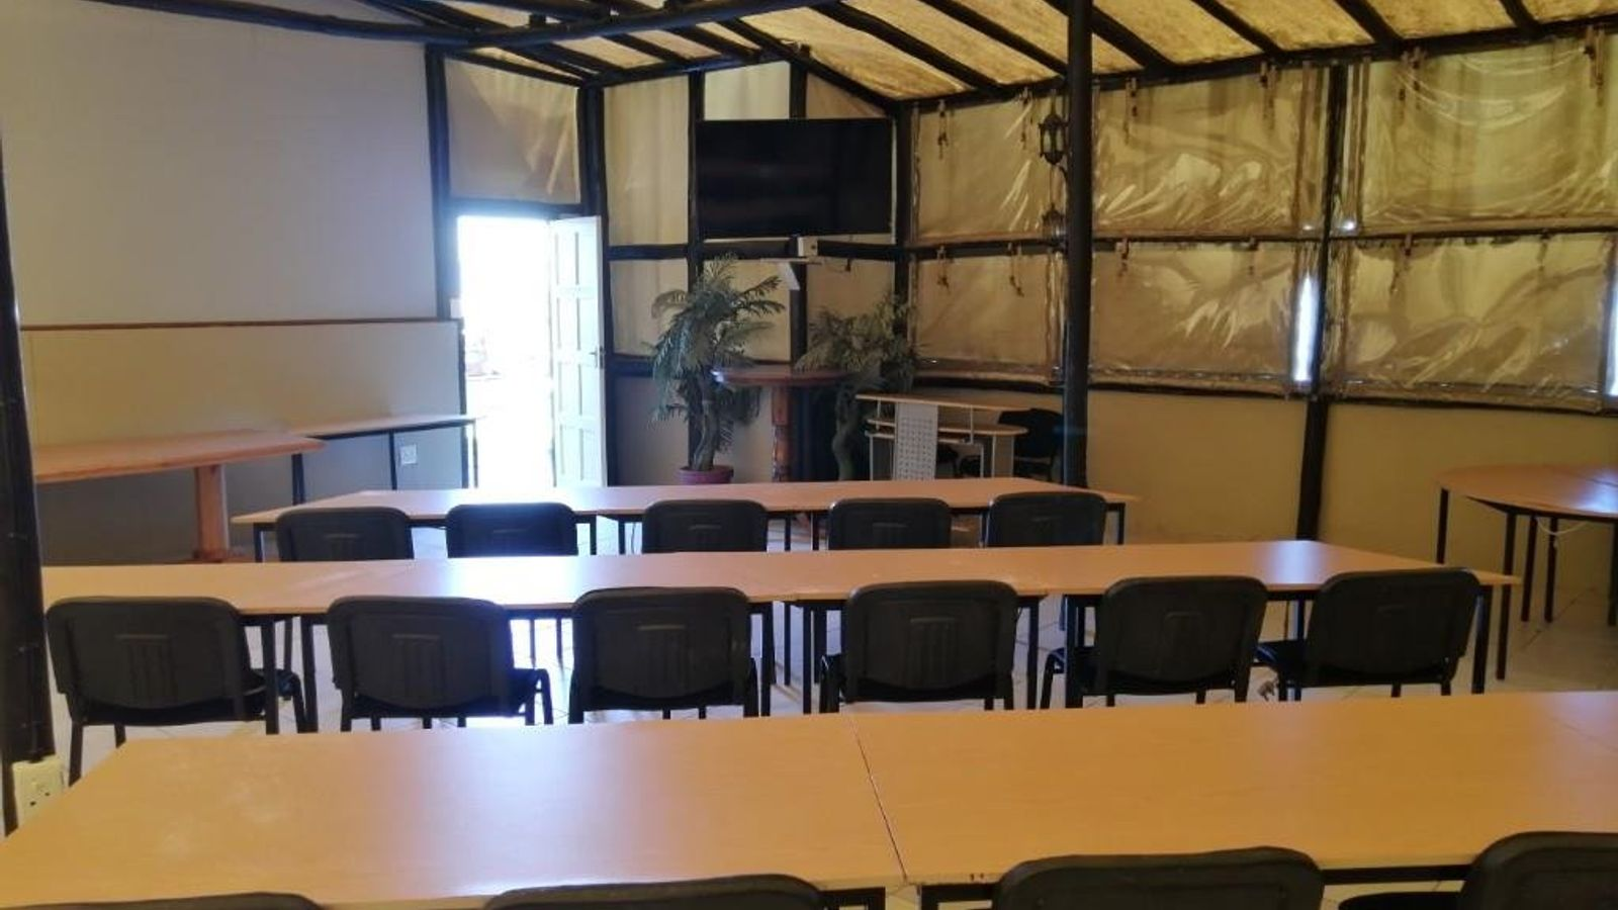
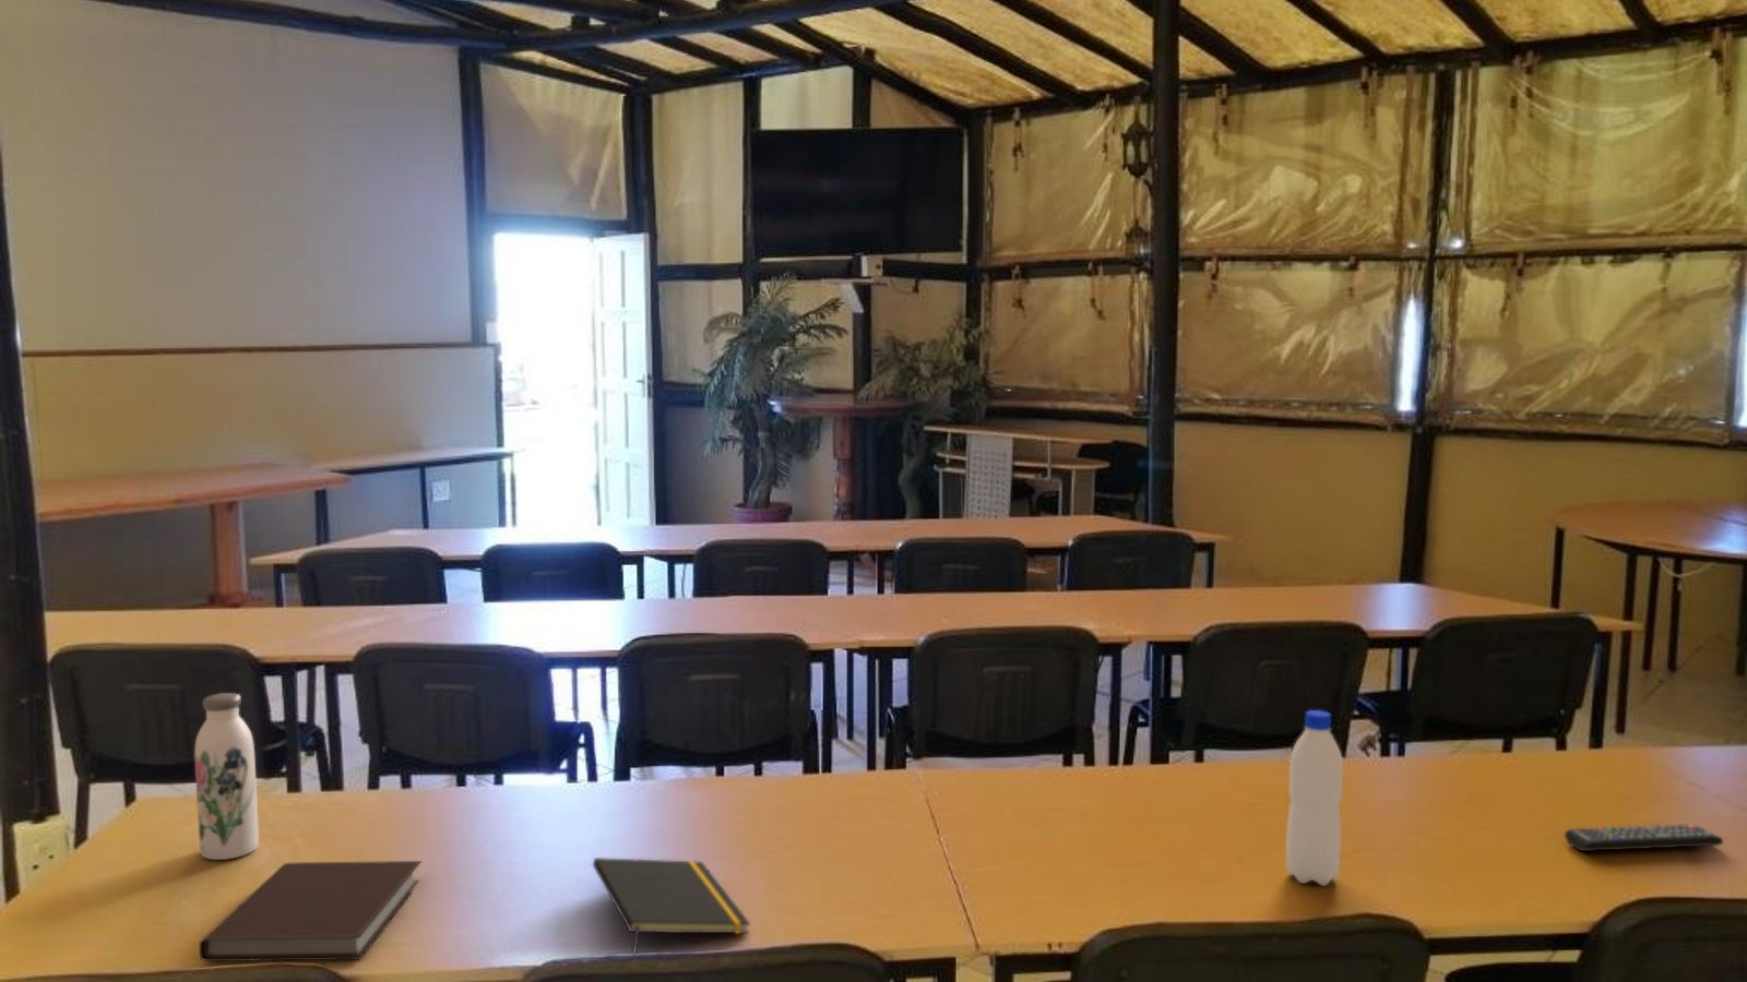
+ notebook [199,860,422,963]
+ water bottle [193,692,260,861]
+ water bottle [1285,709,1344,887]
+ notepad [592,856,751,956]
+ remote control [1563,823,1724,853]
